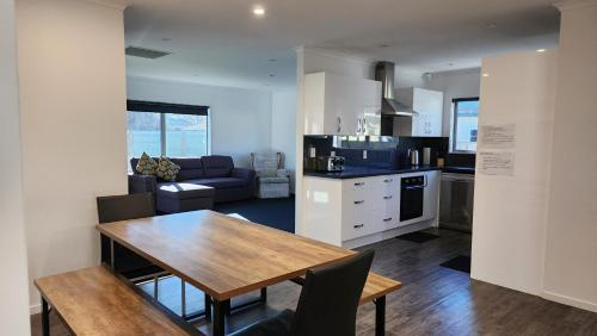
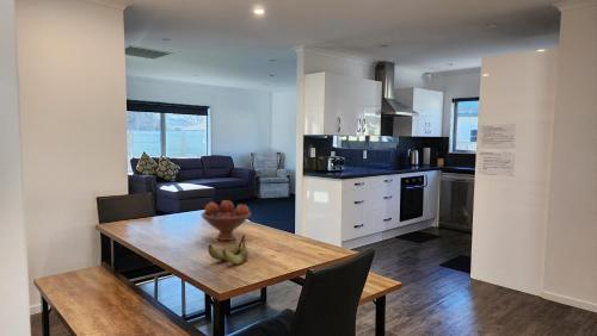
+ fruit bowl [199,199,252,242]
+ banana [207,234,250,265]
